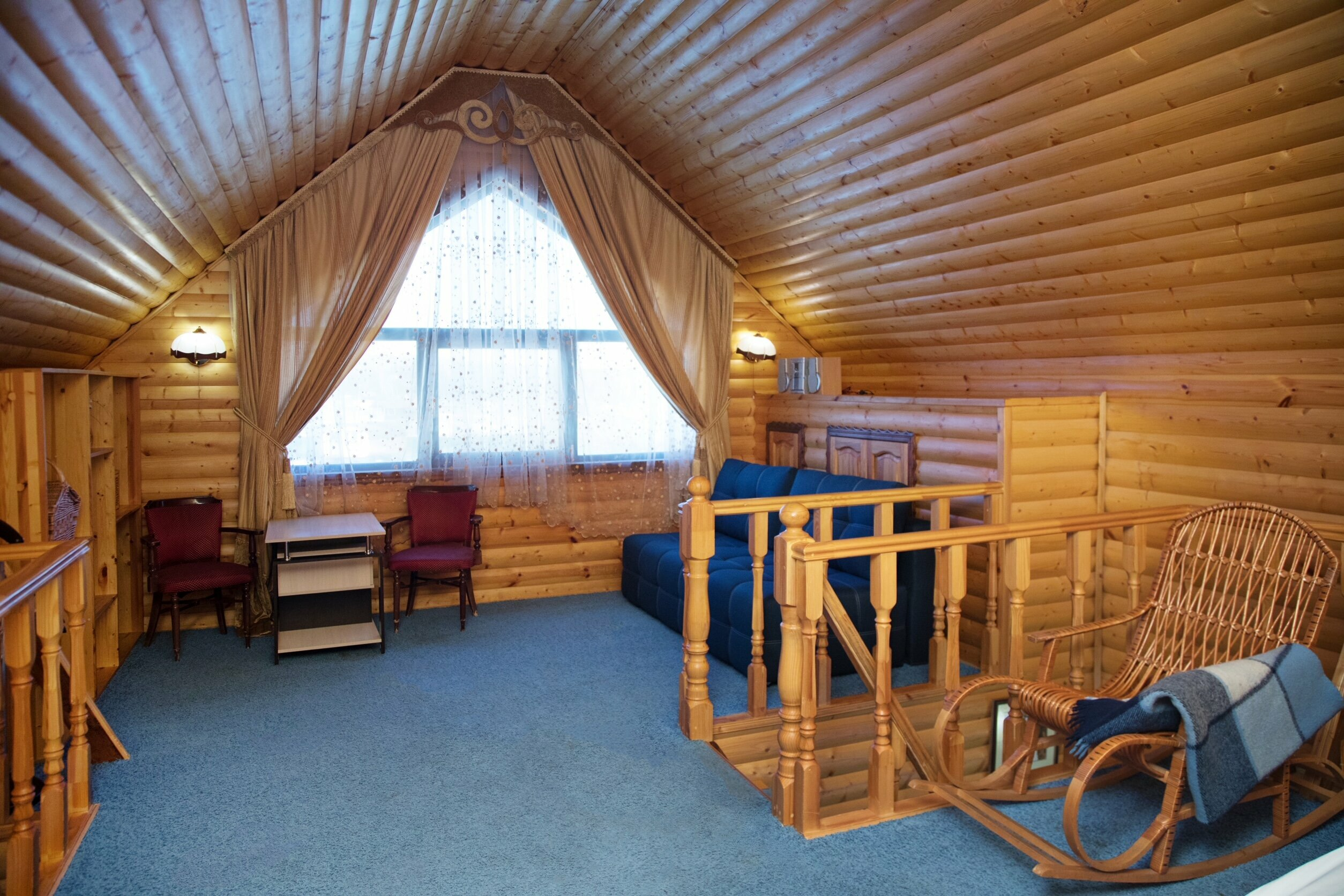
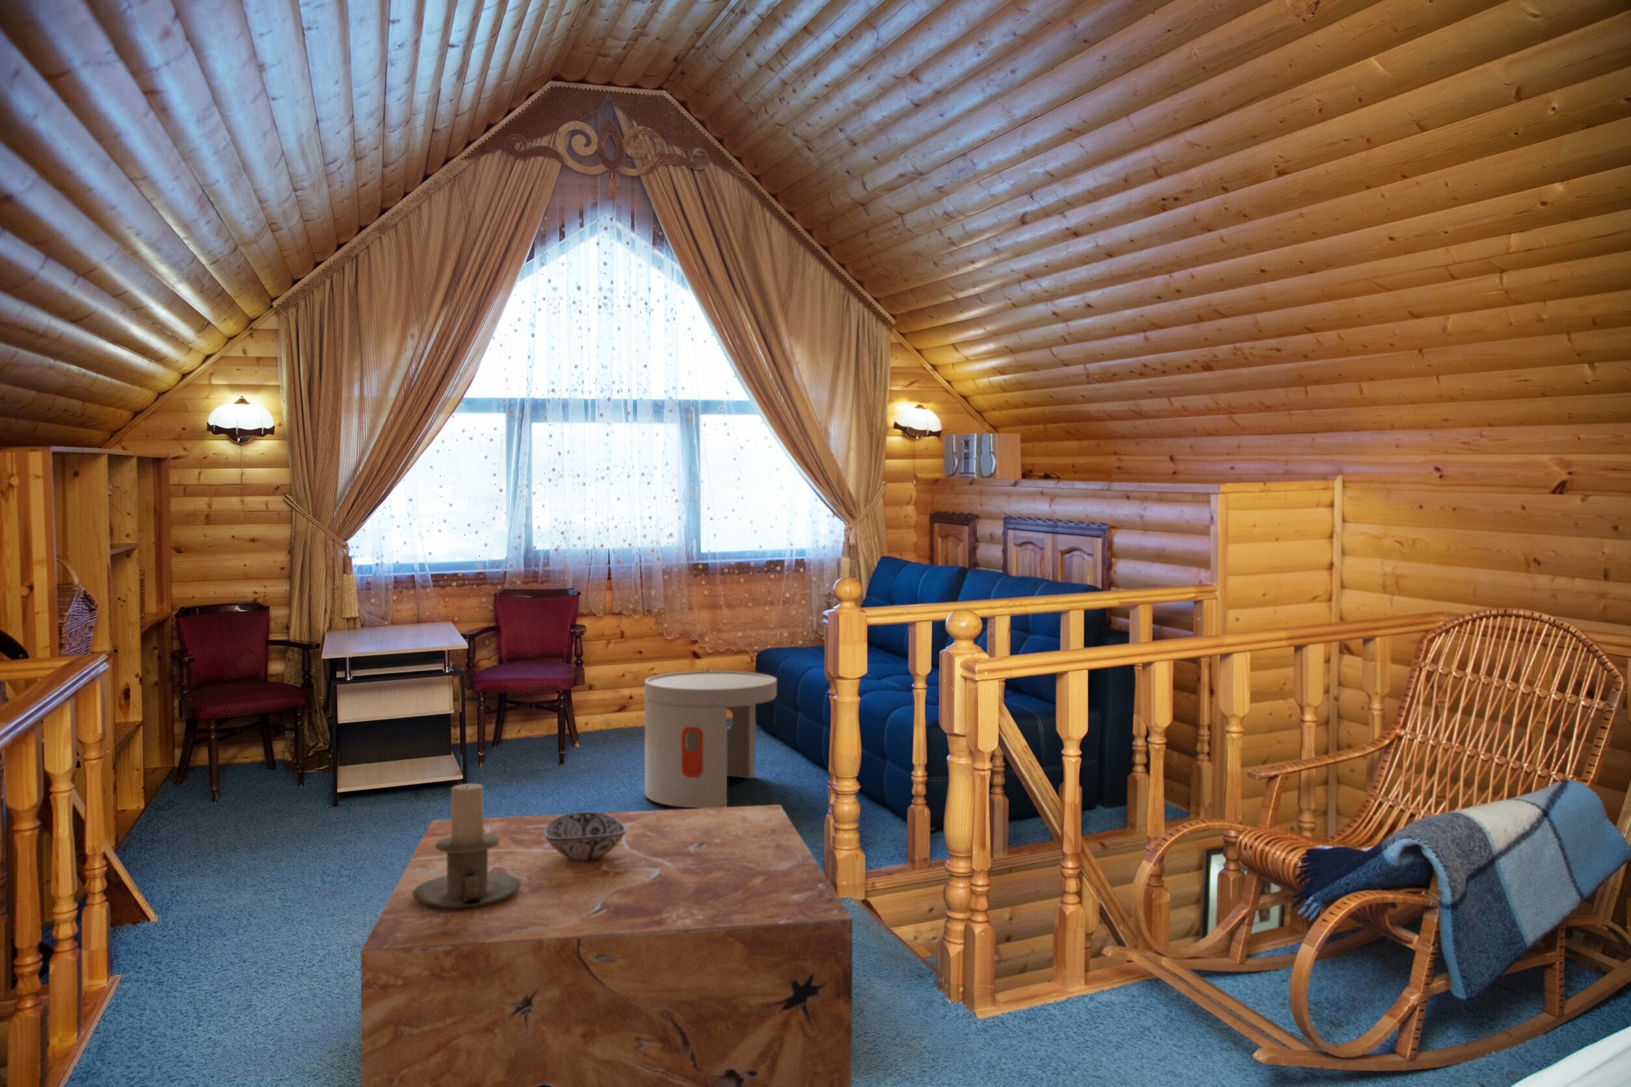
+ coffee table [360,804,853,1087]
+ decorative bowl [544,812,626,861]
+ candle holder [413,784,522,909]
+ side table [644,670,777,809]
